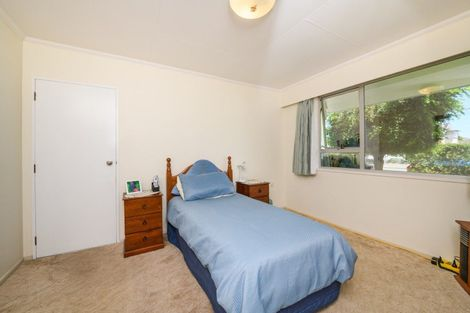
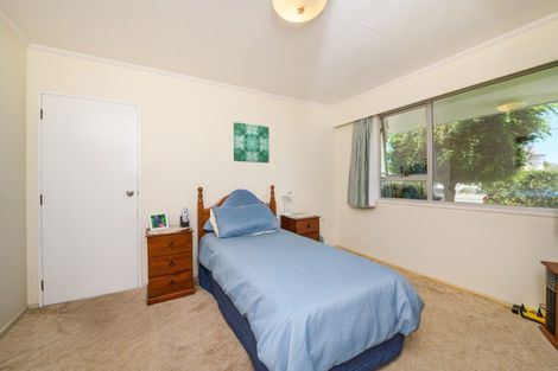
+ wall art [233,121,271,164]
